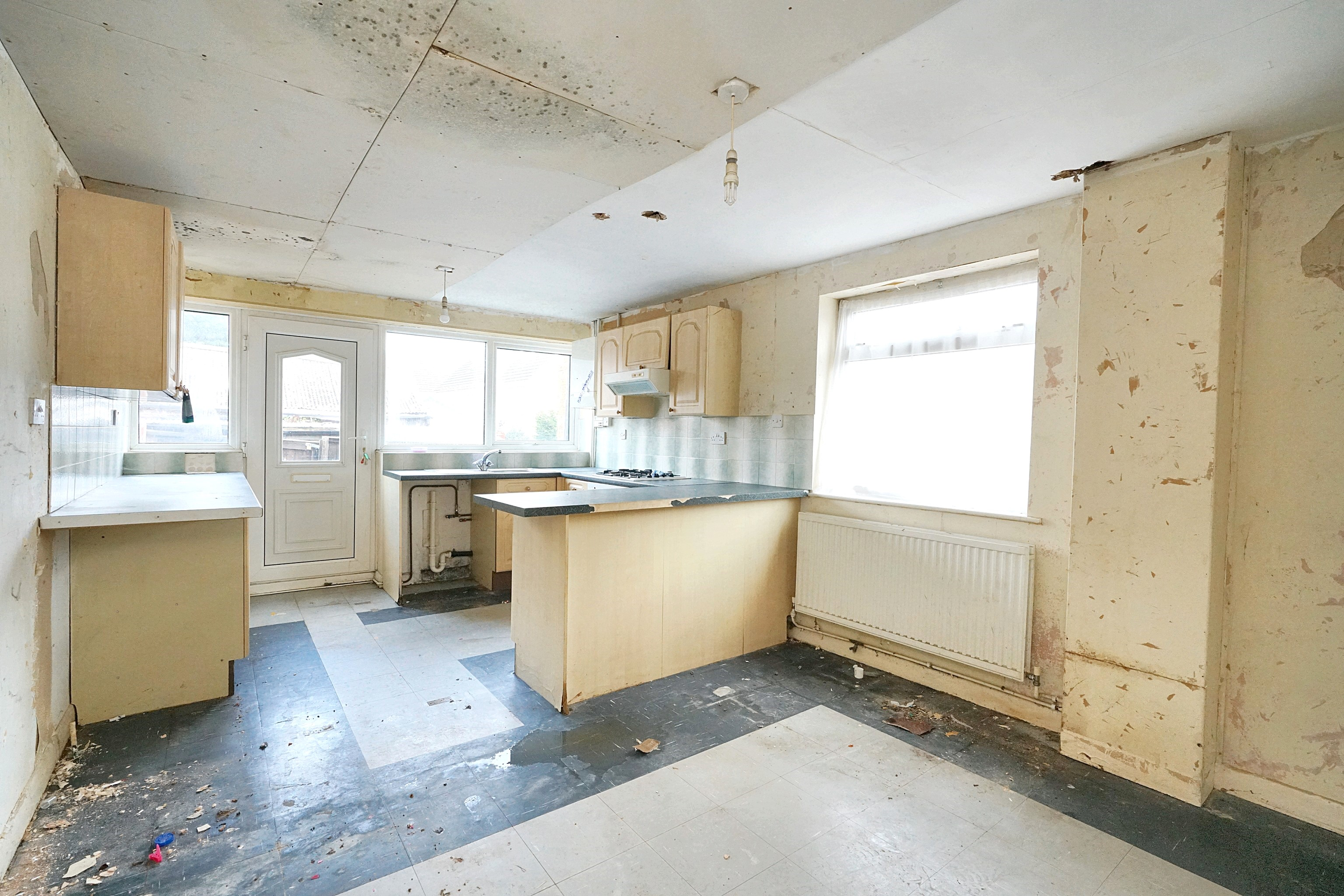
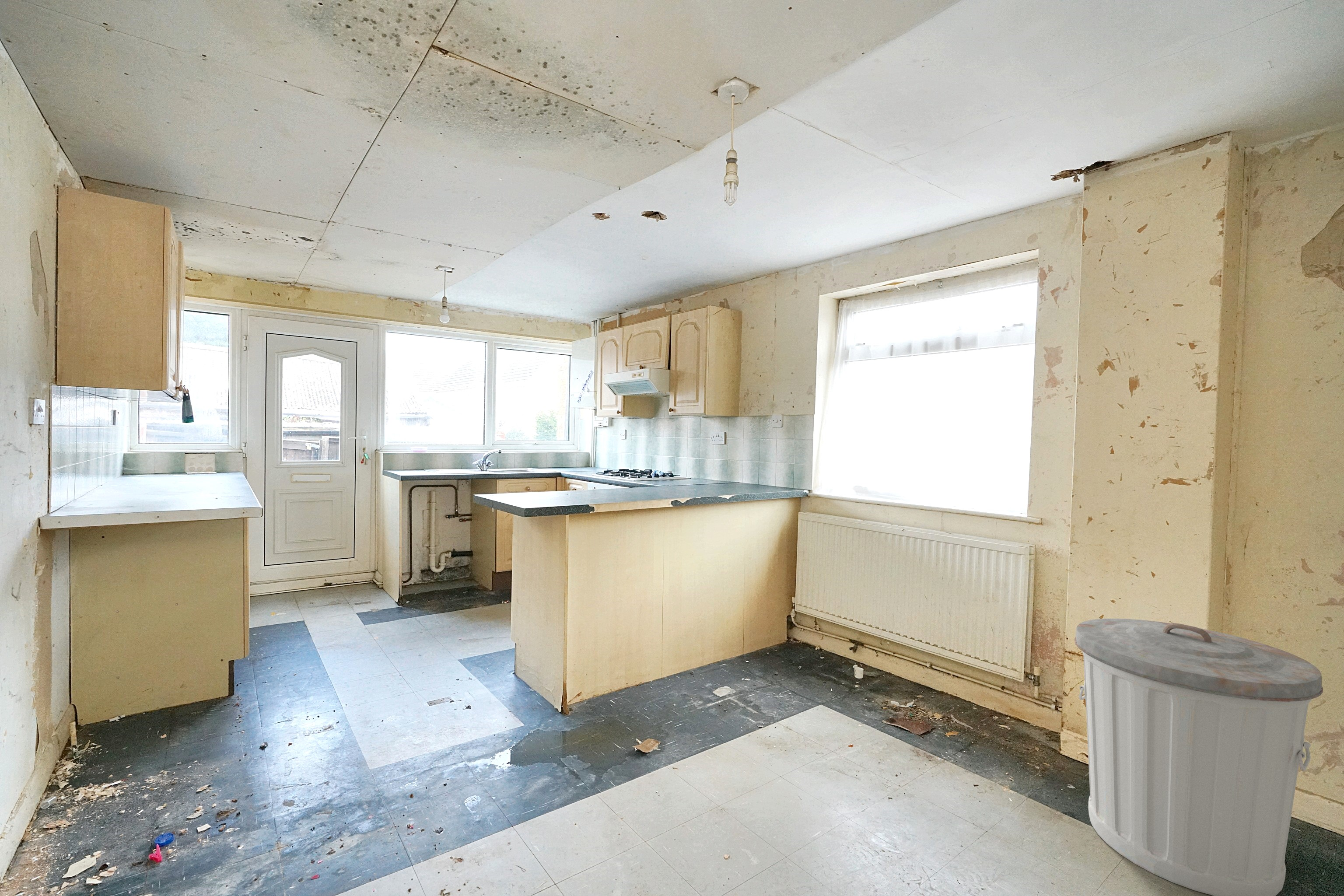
+ trash can [1074,618,1323,896]
